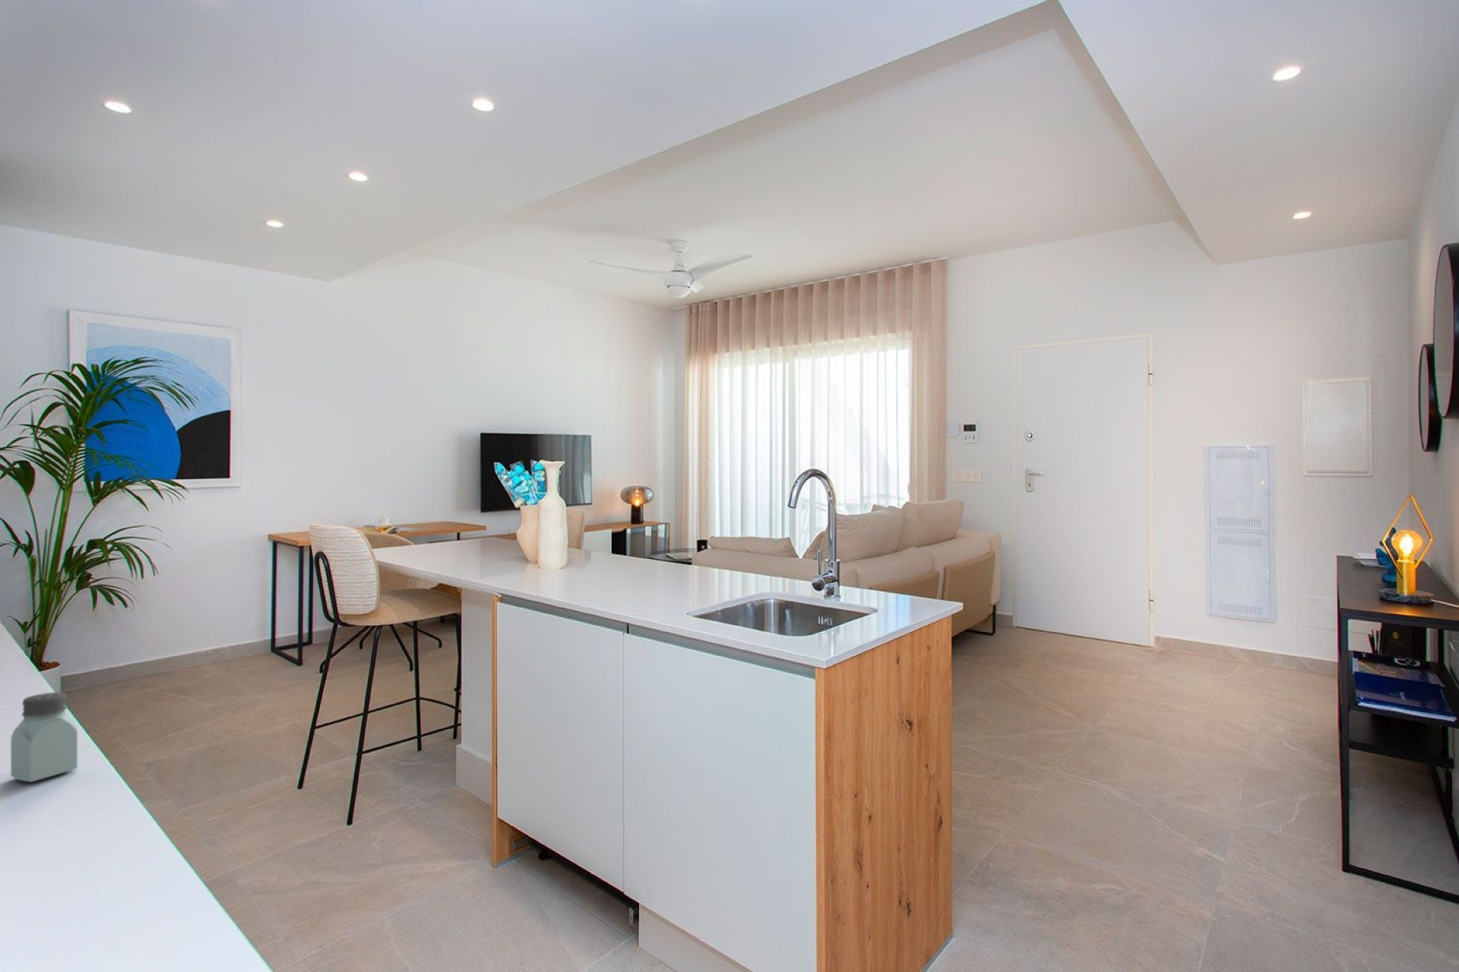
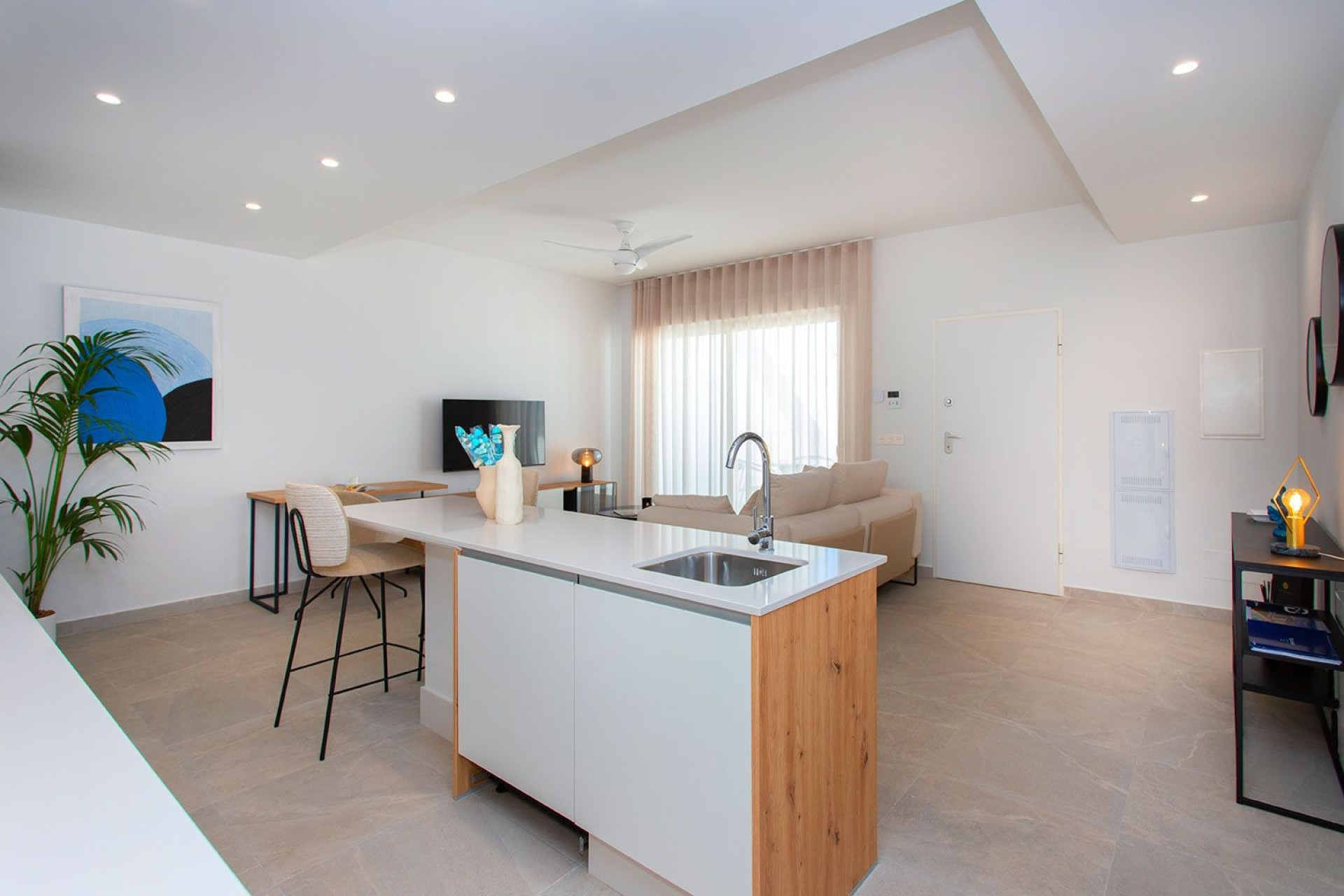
- saltshaker [10,692,78,783]
